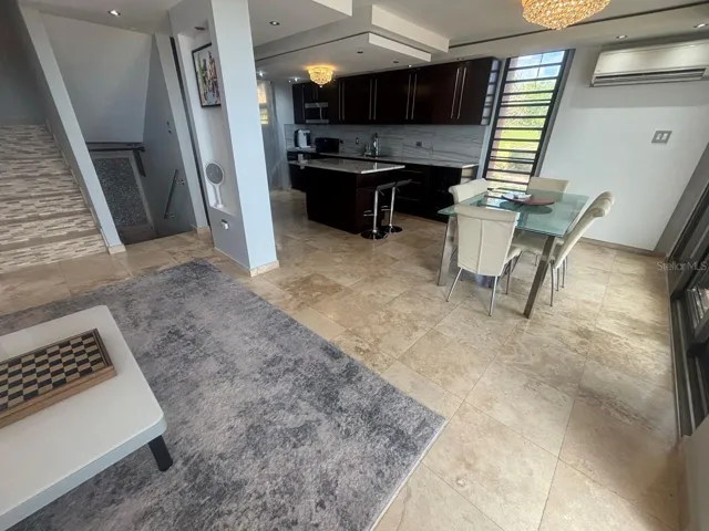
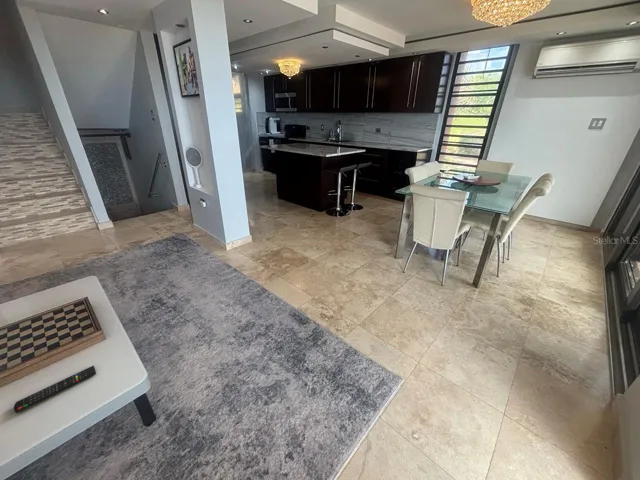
+ remote control [13,364,97,414]
